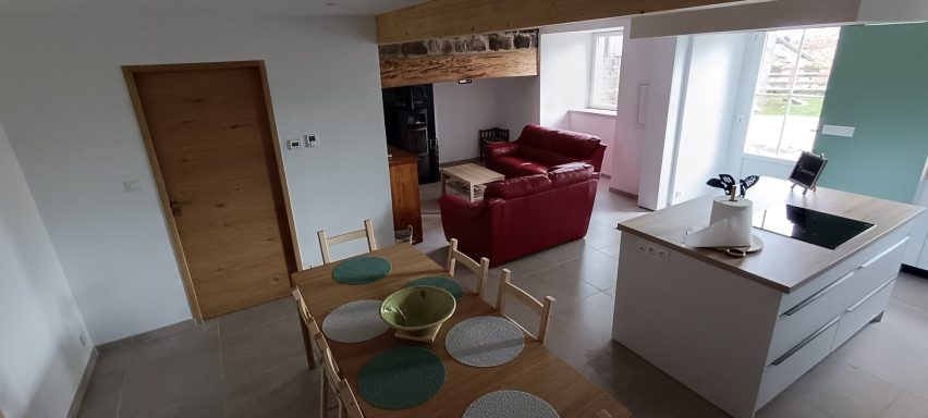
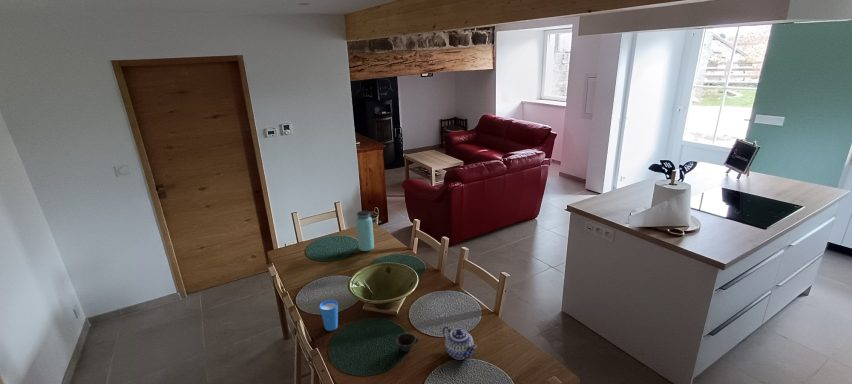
+ bottle [355,210,375,252]
+ cup [395,332,419,353]
+ teapot [442,325,478,361]
+ cup [318,299,339,332]
